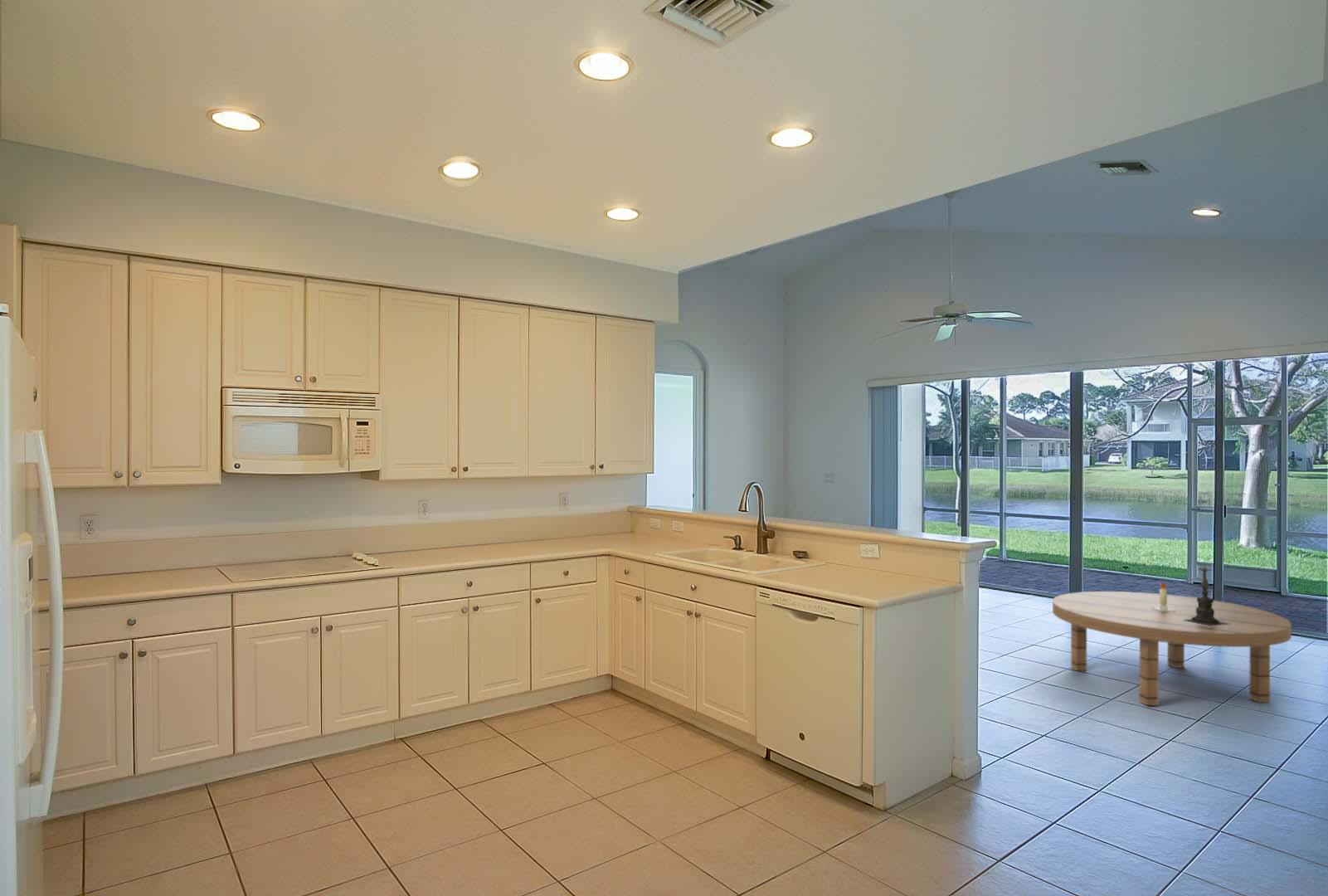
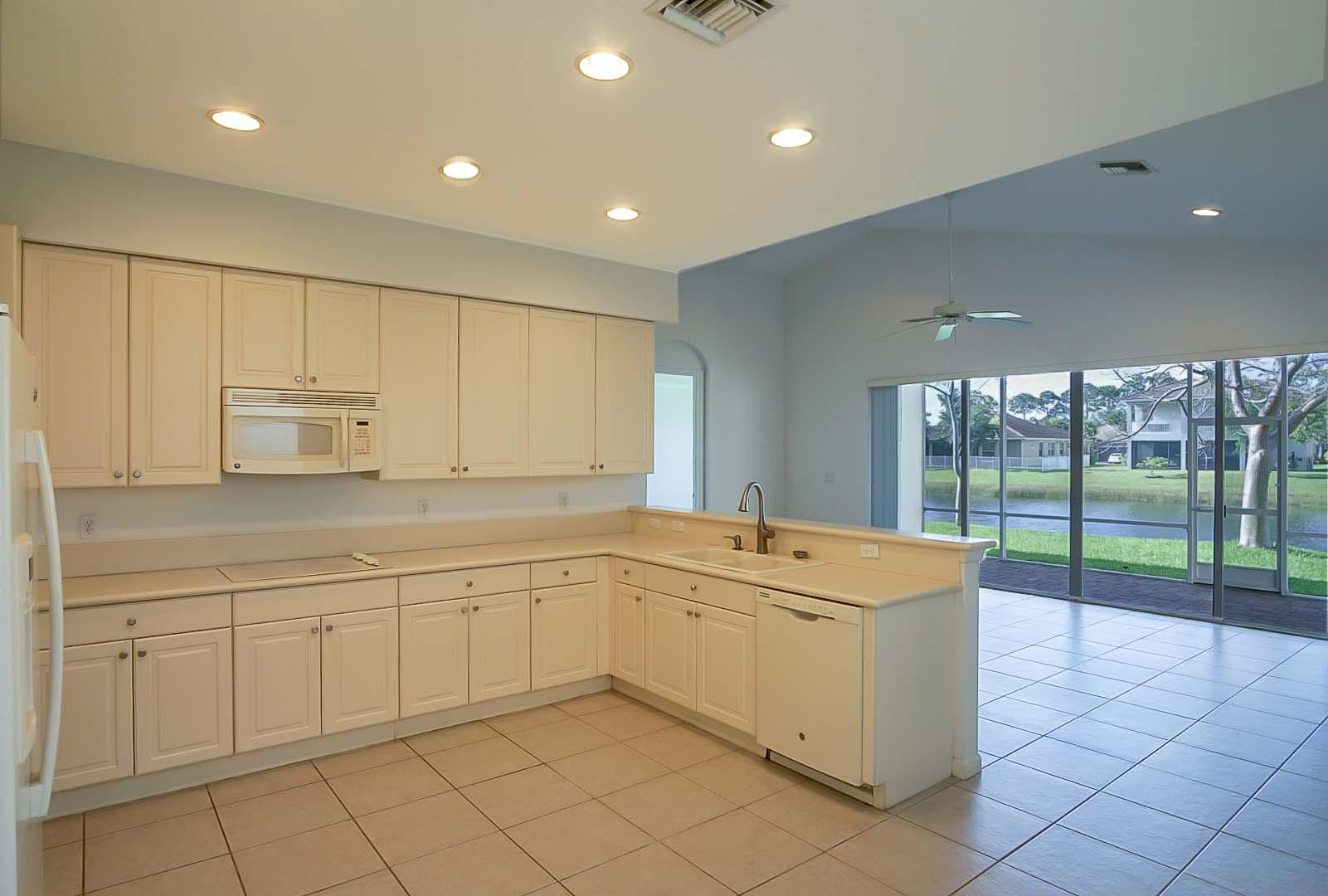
- dining table [1052,582,1292,706]
- candle holder [1181,559,1230,626]
